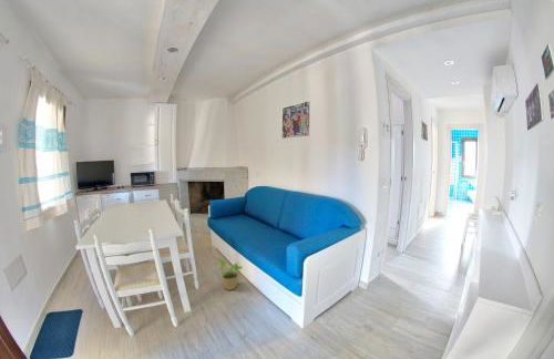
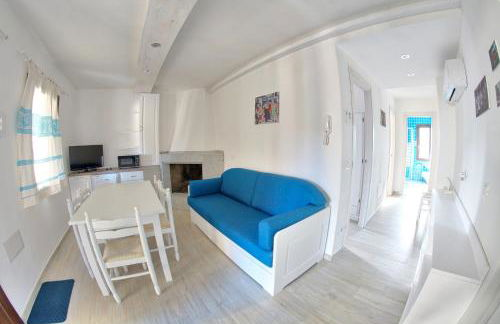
- potted plant [216,257,244,291]
